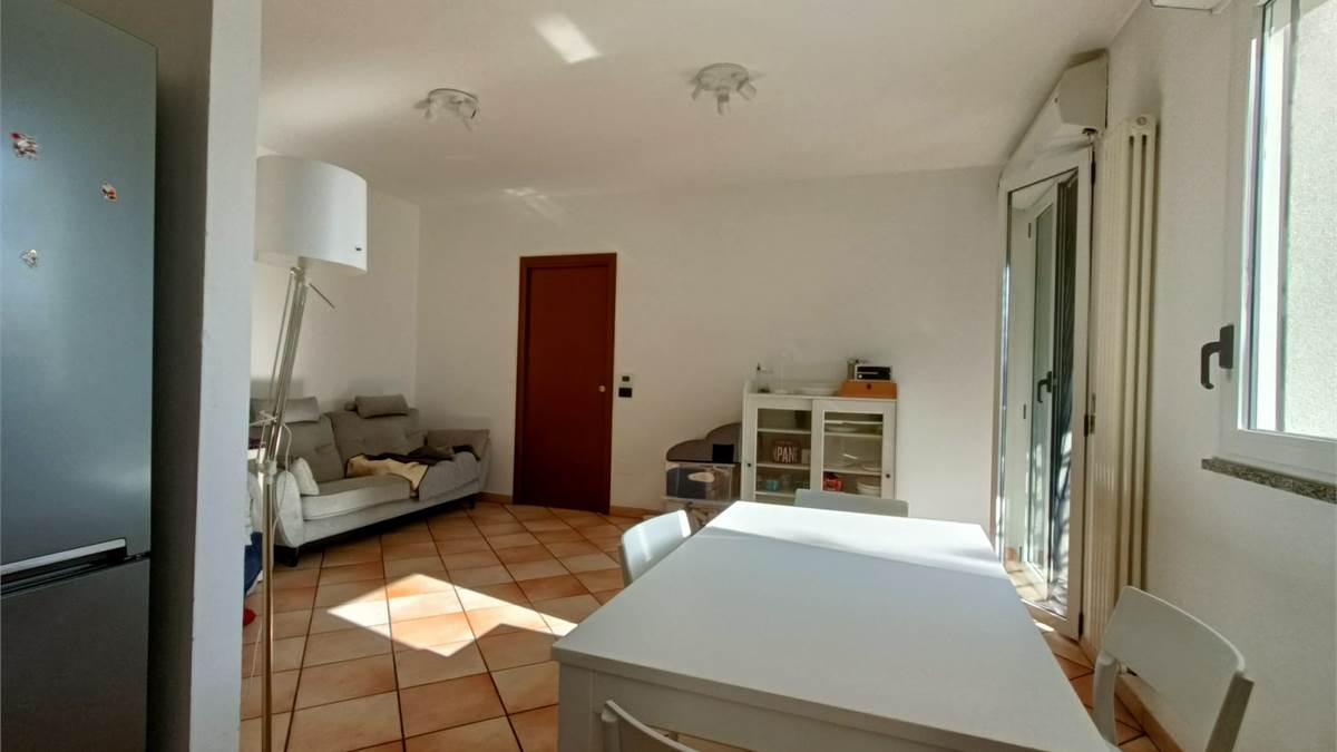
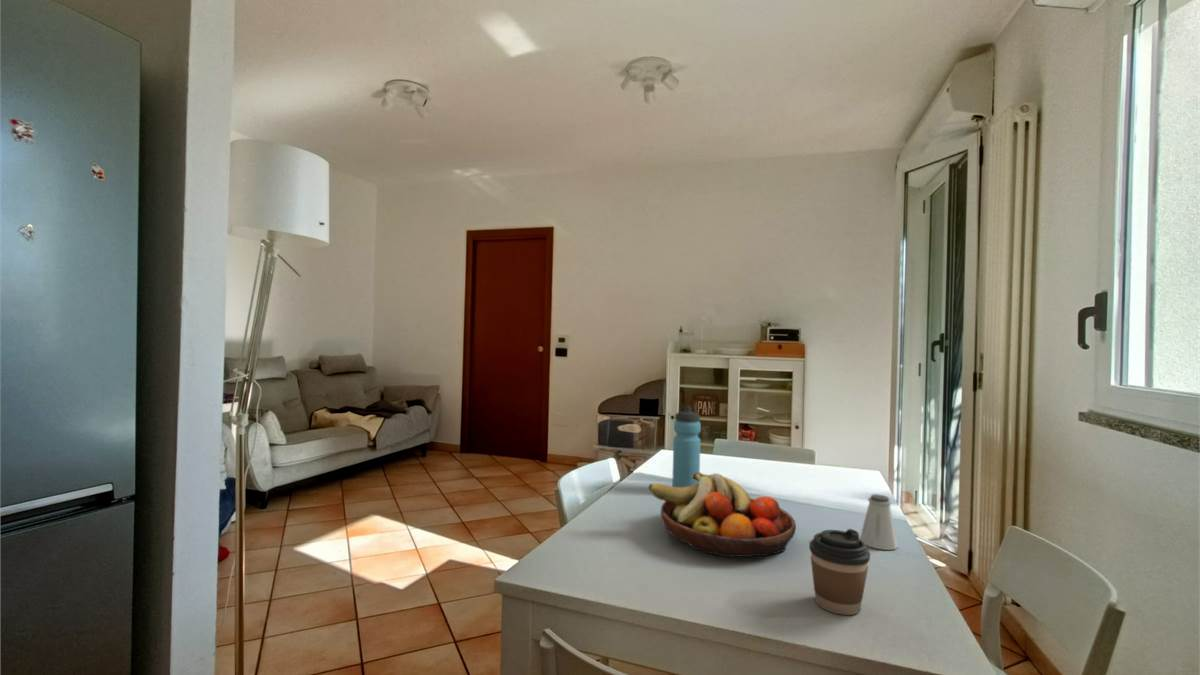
+ water bottle [671,405,702,488]
+ fruit bowl [648,471,797,558]
+ coffee cup [808,528,871,616]
+ saltshaker [859,493,899,551]
